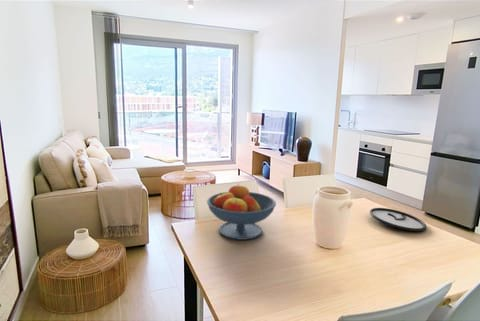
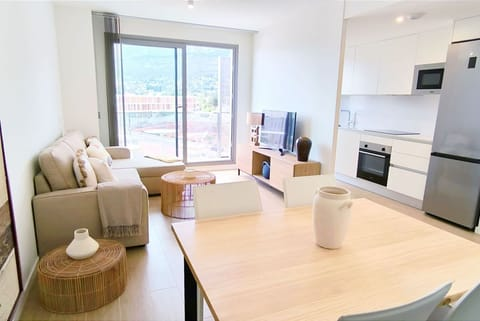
- plate [369,207,427,232]
- fruit bowl [206,183,277,241]
